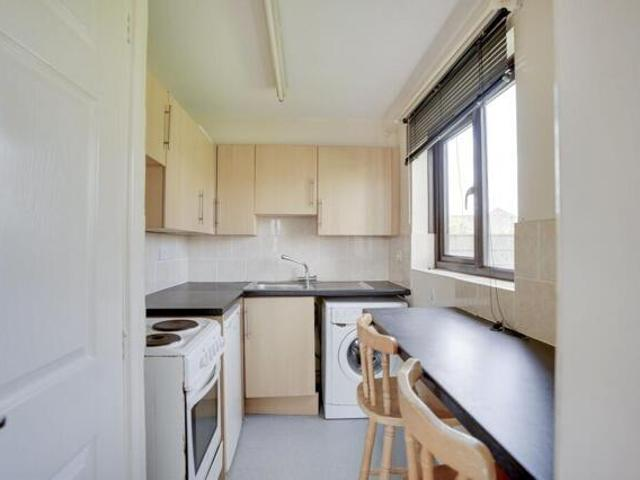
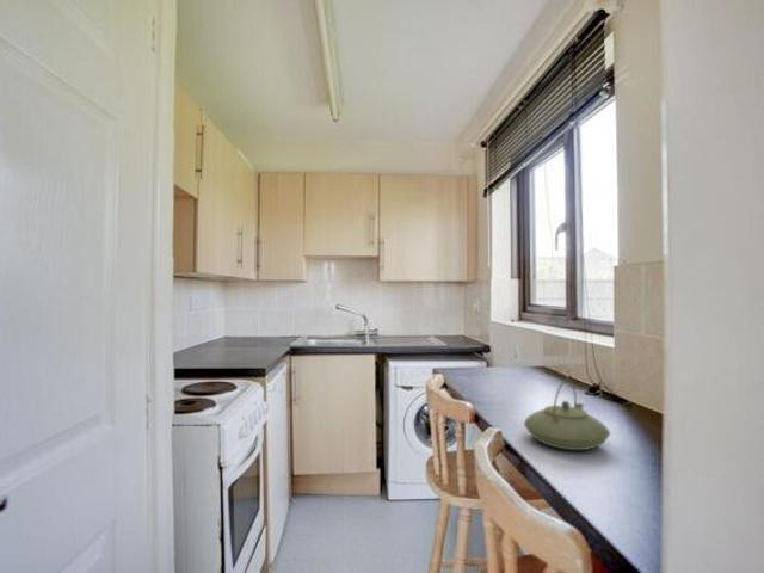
+ teapot [523,377,611,451]
